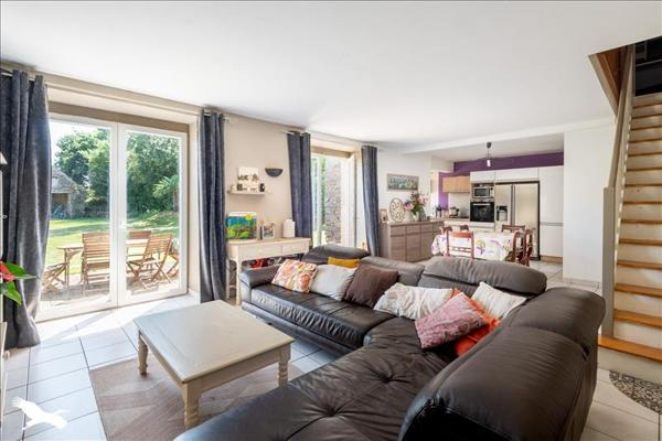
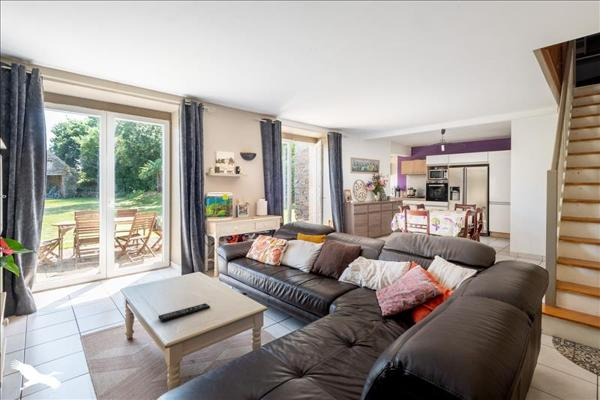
+ remote control [157,302,211,323]
